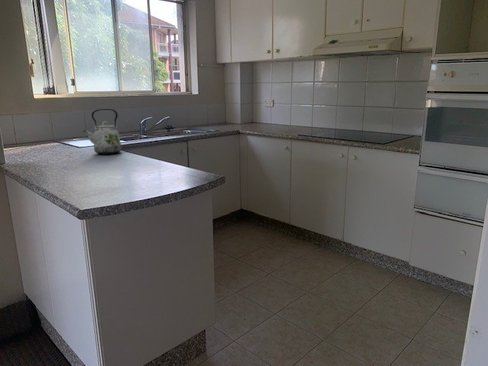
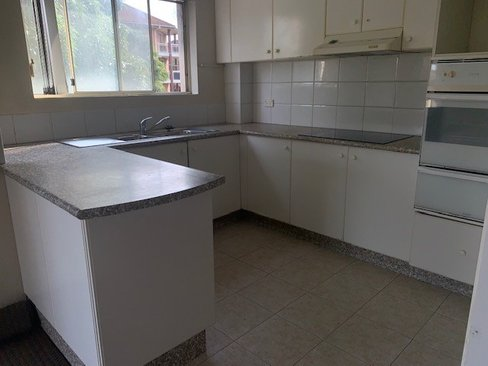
- kettle [82,108,123,155]
